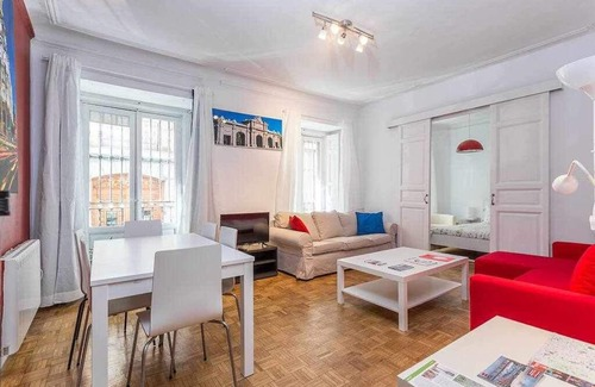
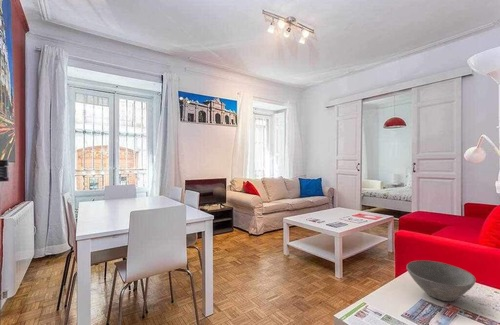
+ bowl [406,259,477,302]
